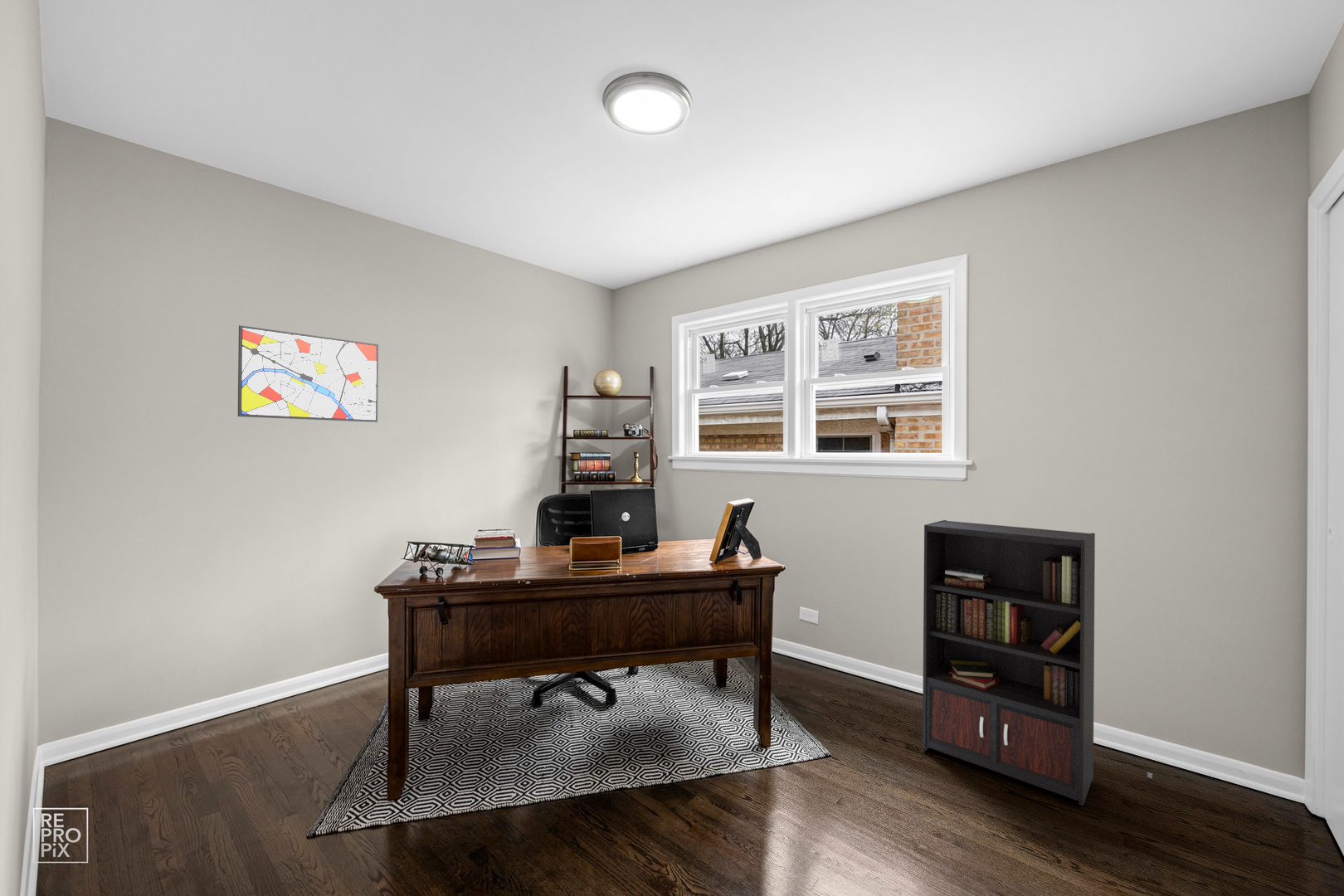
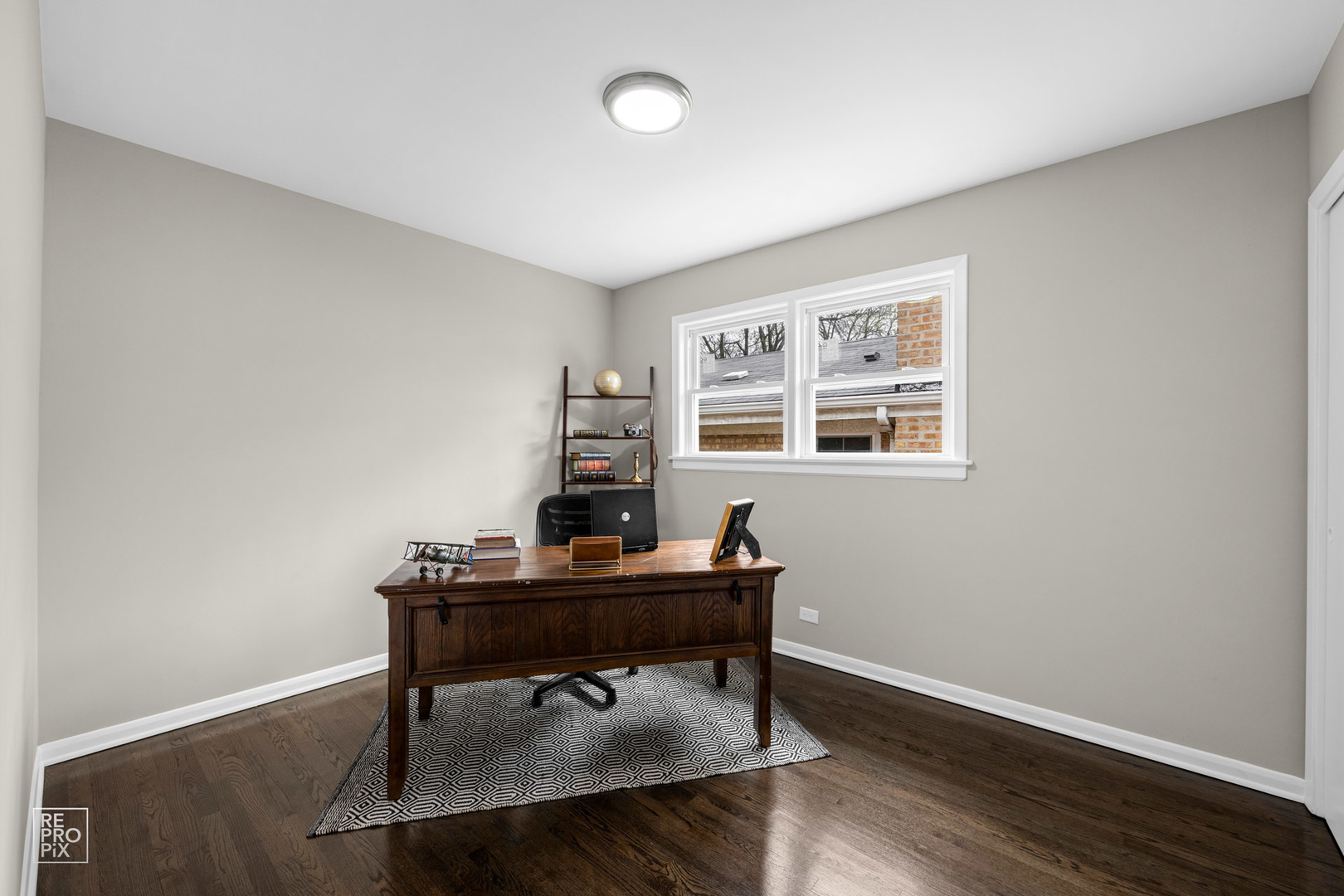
- bookcase [922,519,1153,806]
- wall art [237,324,379,423]
